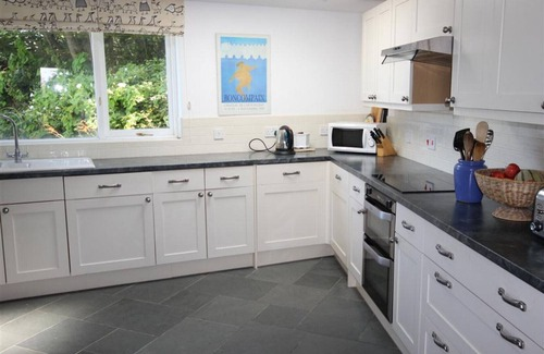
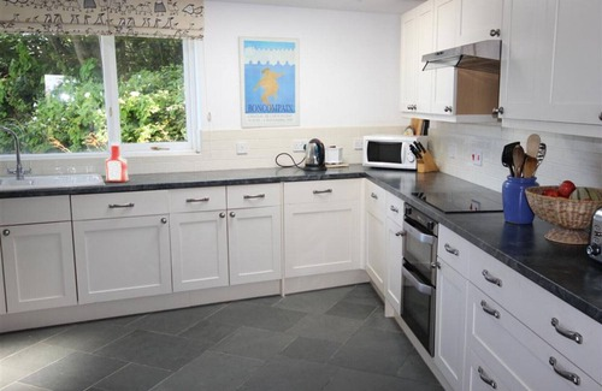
+ soap bottle [104,141,129,183]
